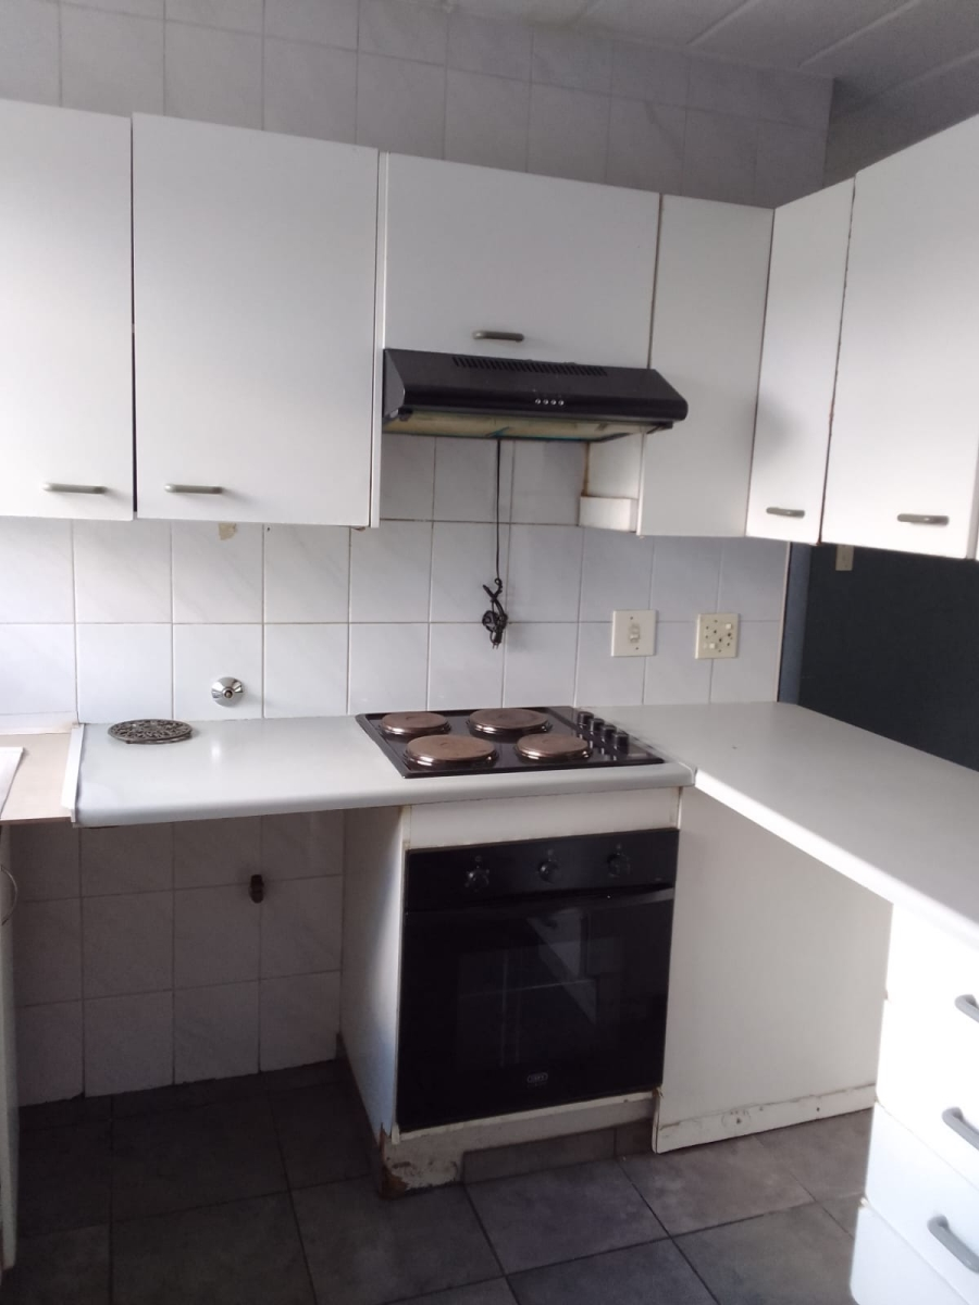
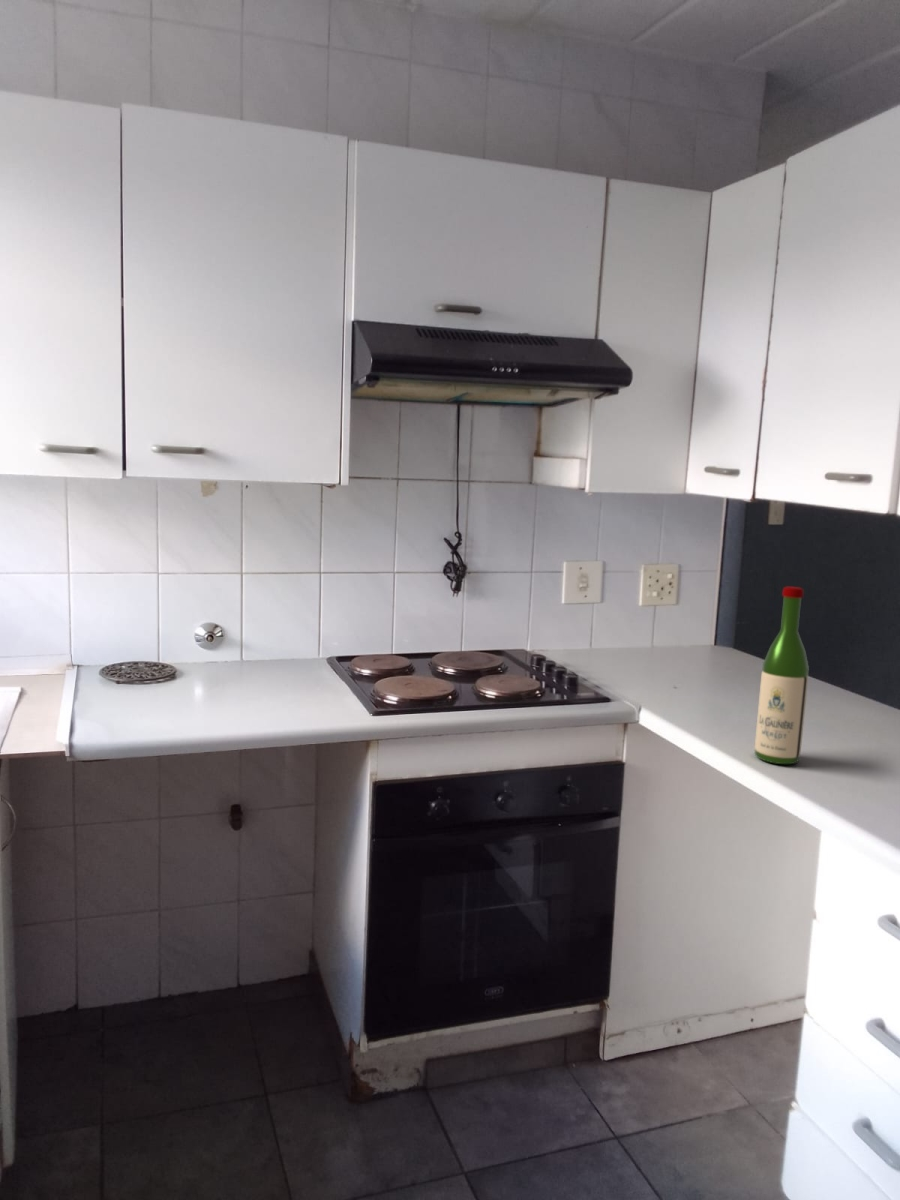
+ wine bottle [754,586,810,765]
